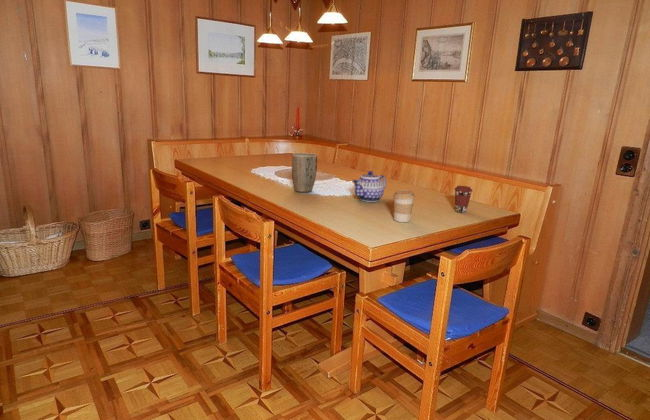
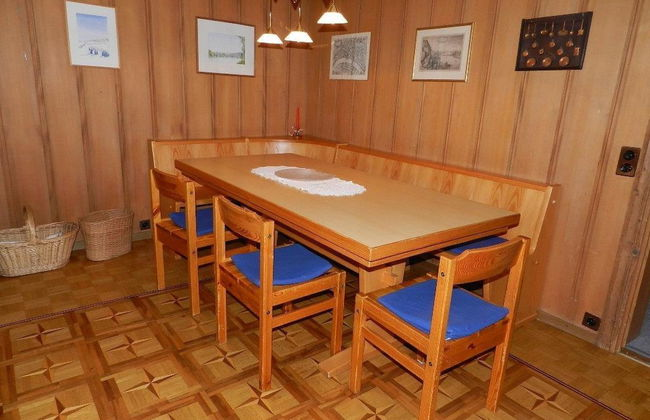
- coffee cup [454,185,473,214]
- teapot [352,170,387,203]
- coffee cup [392,189,416,223]
- plant pot [291,152,318,193]
